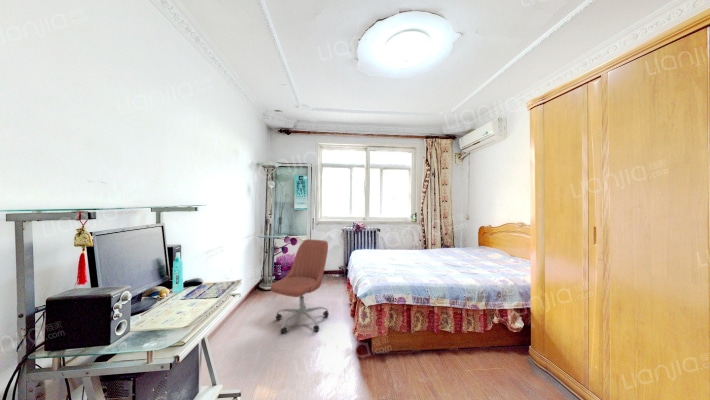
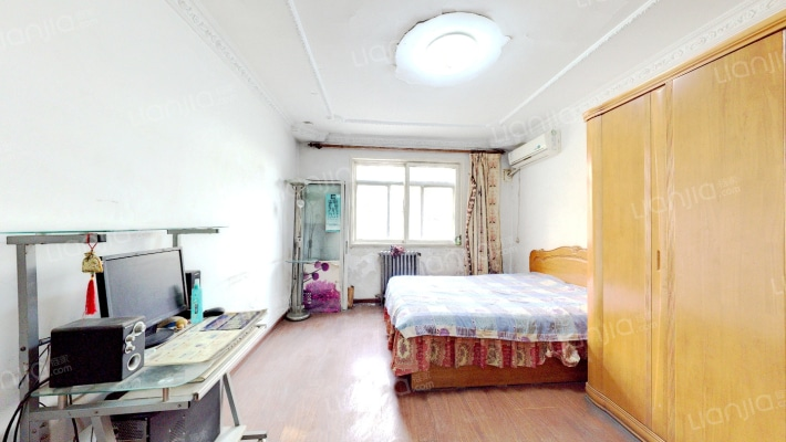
- office chair [270,238,330,335]
